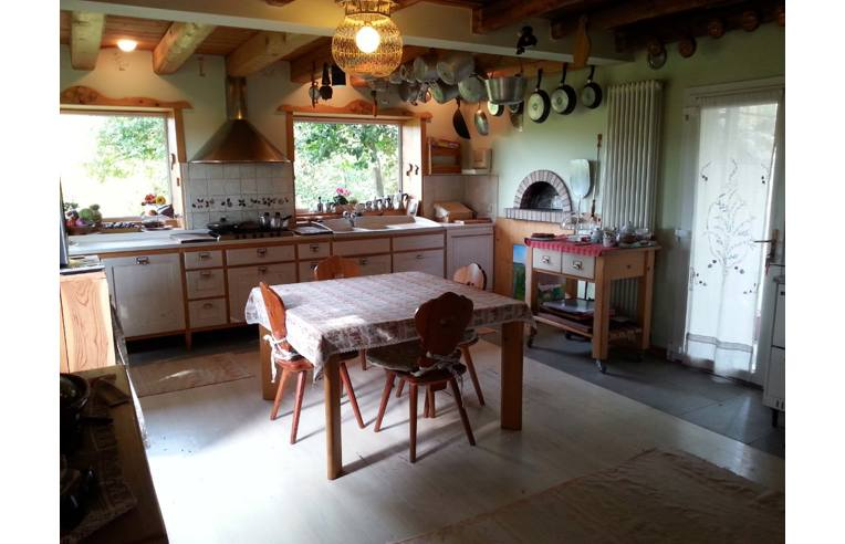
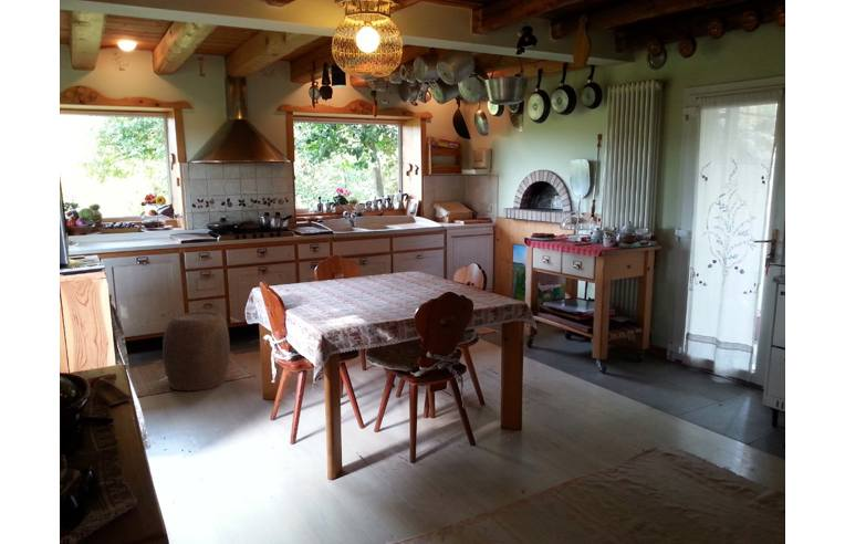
+ stool [161,311,231,391]
